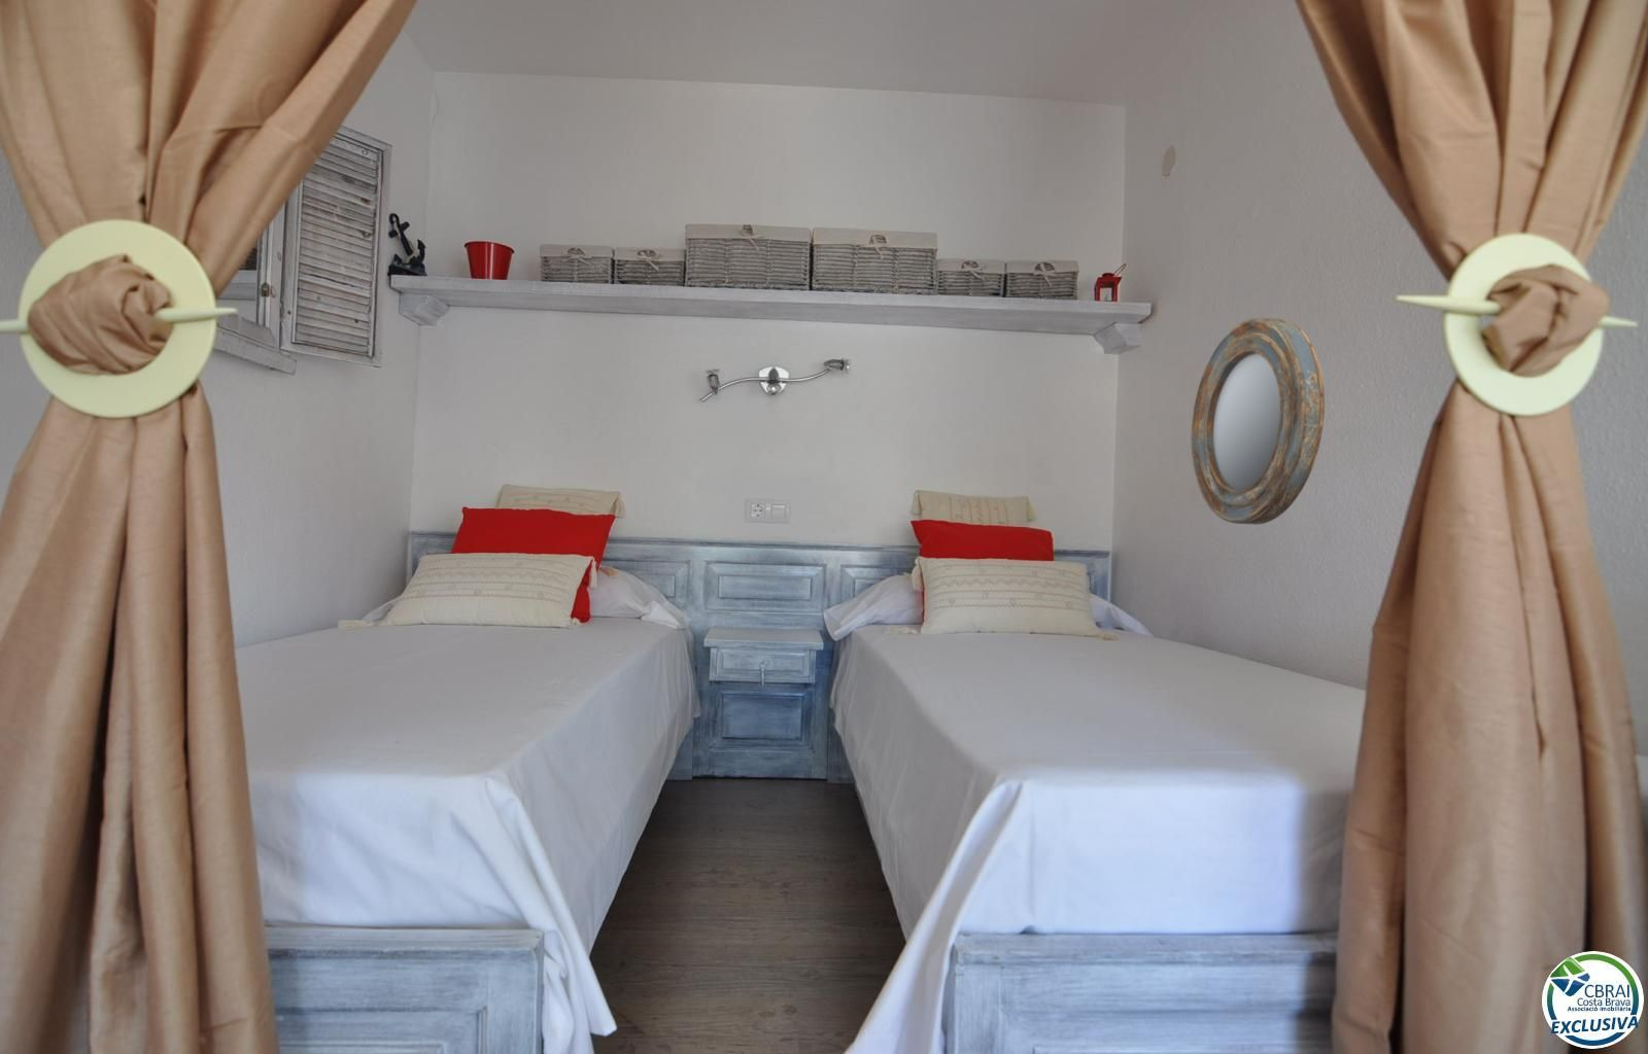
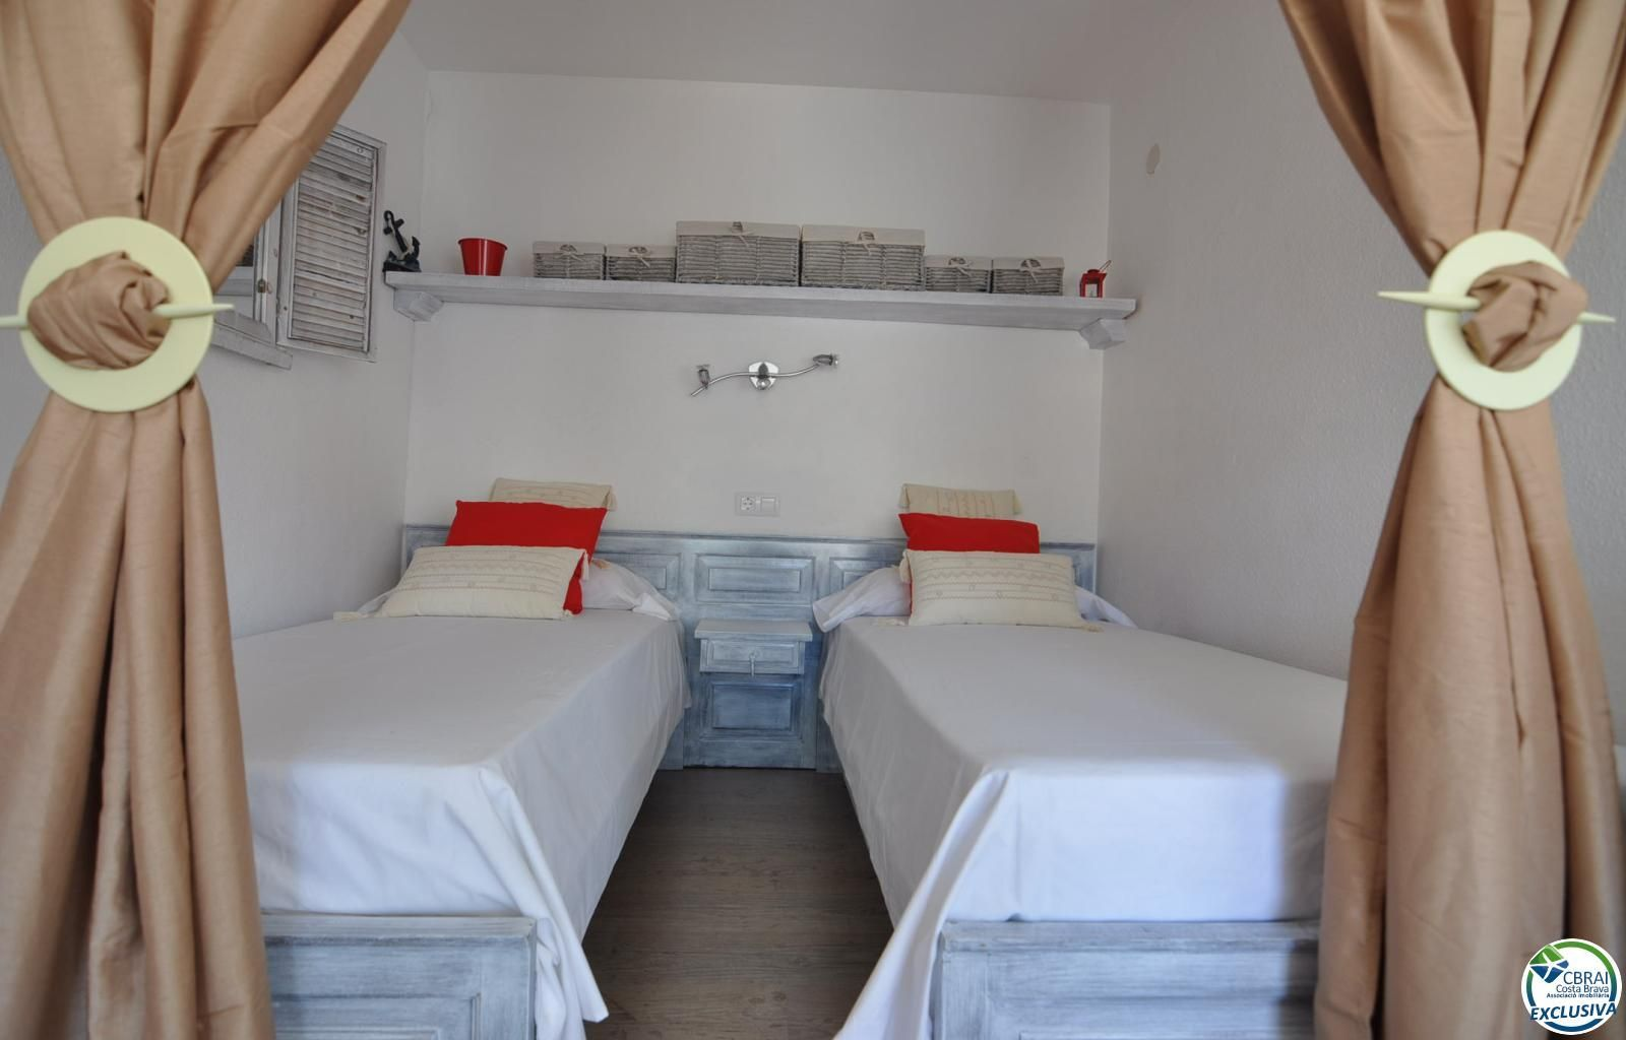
- home mirror [1189,317,1326,526]
